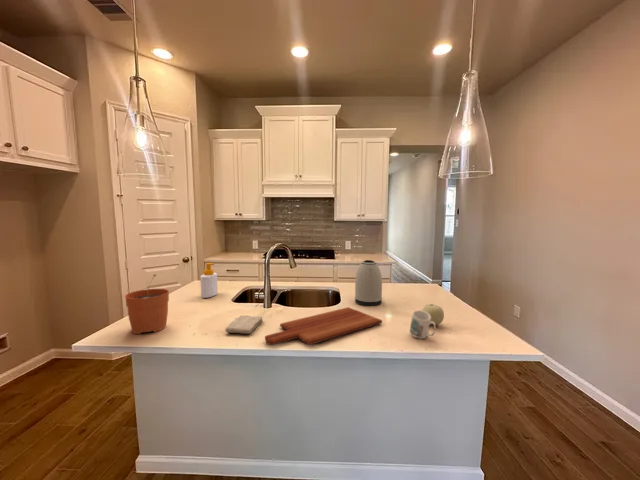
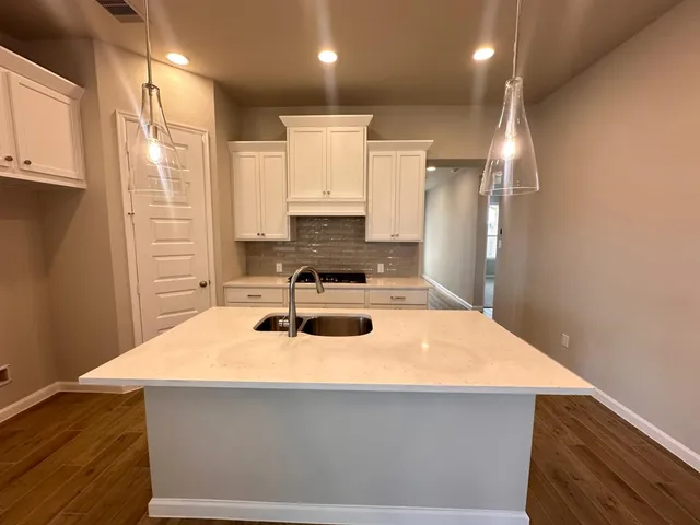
- mug [409,310,437,340]
- plant pot [124,273,170,335]
- fruit [422,303,445,326]
- washcloth [225,314,264,335]
- cutting board [264,306,383,346]
- kettle [354,259,383,306]
- soap bottle [199,262,219,299]
